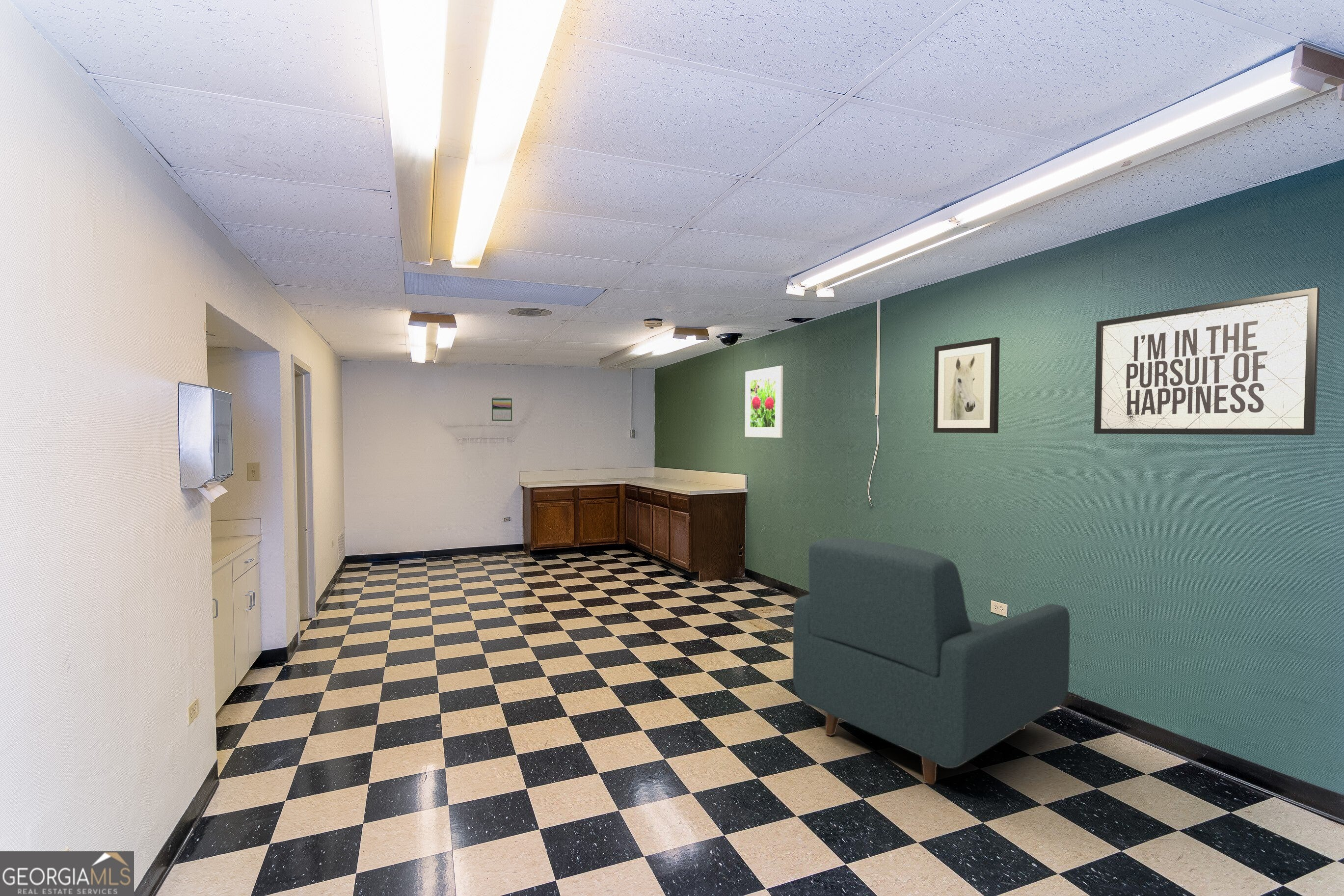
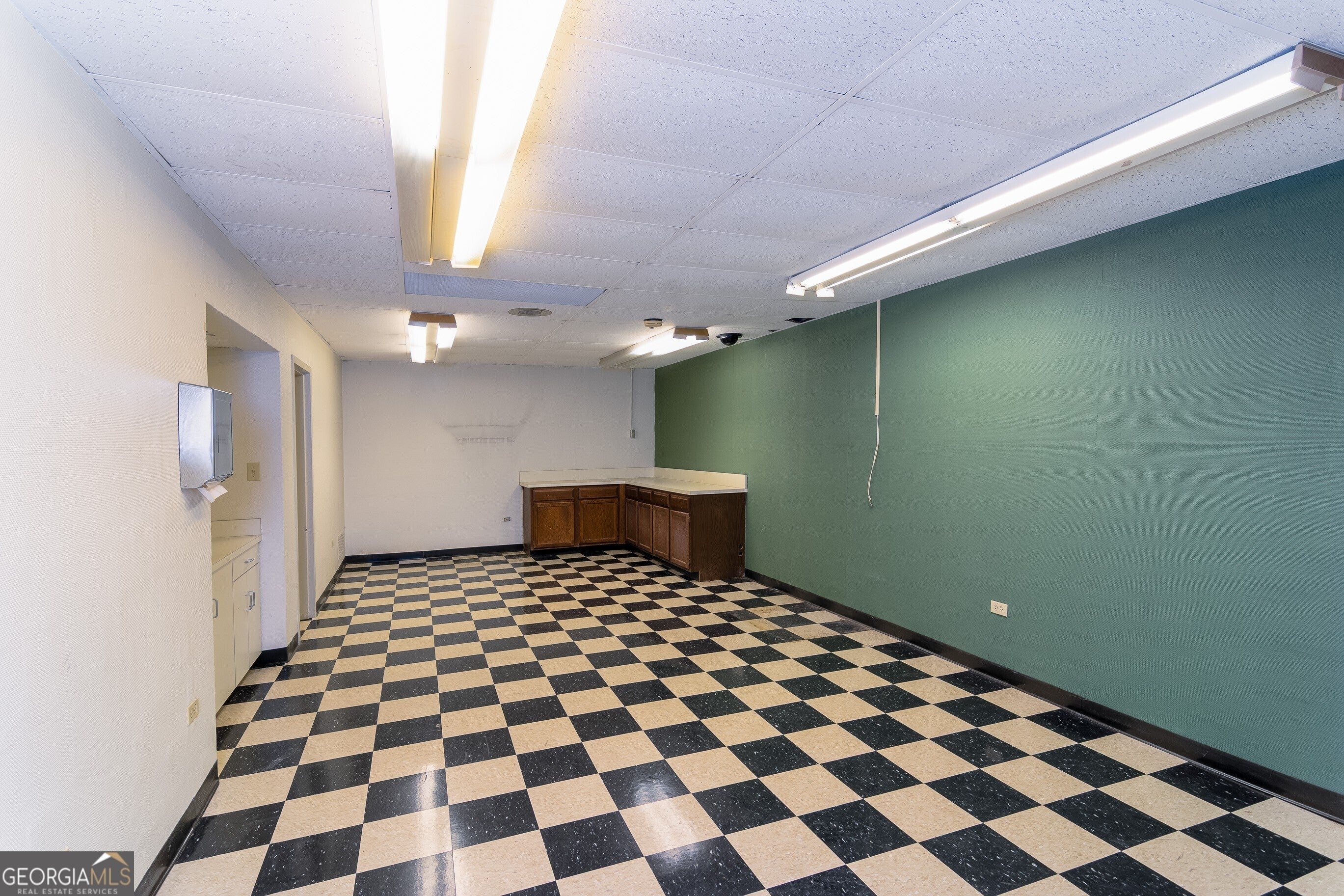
- wall art [933,337,1000,434]
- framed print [745,365,783,438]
- chair [792,537,1071,785]
- mirror [1094,287,1320,435]
- calendar [491,397,512,421]
